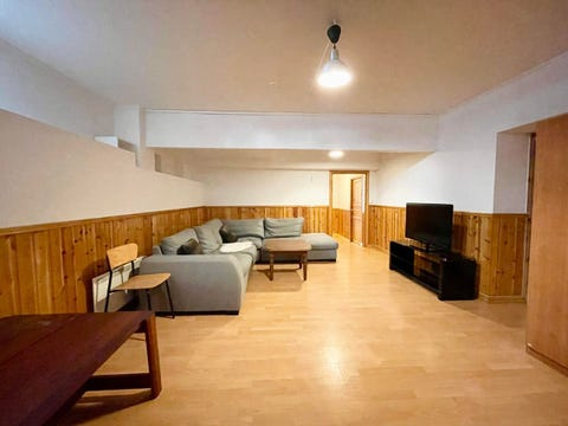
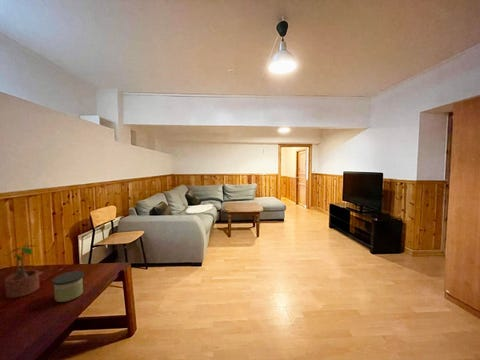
+ potted plant [4,244,40,299]
+ candle [51,270,85,303]
